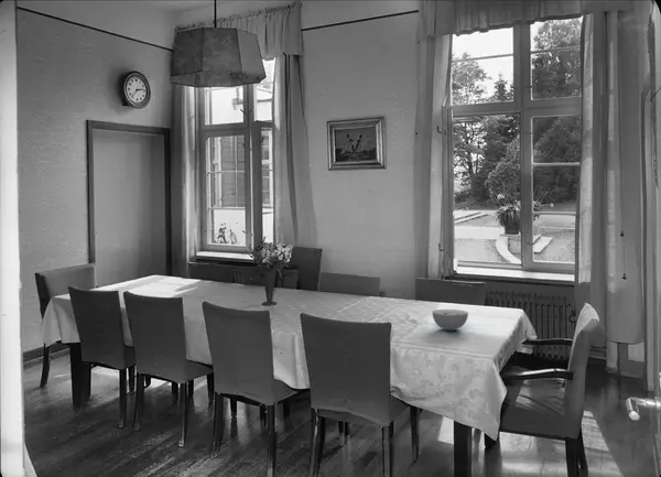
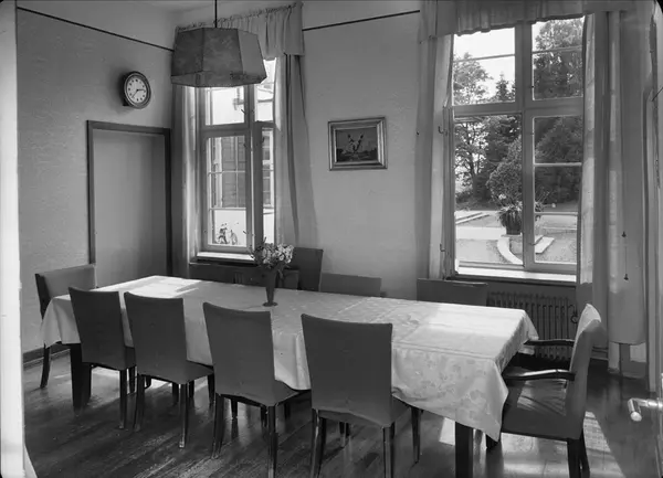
- cereal bowl [431,308,469,332]
